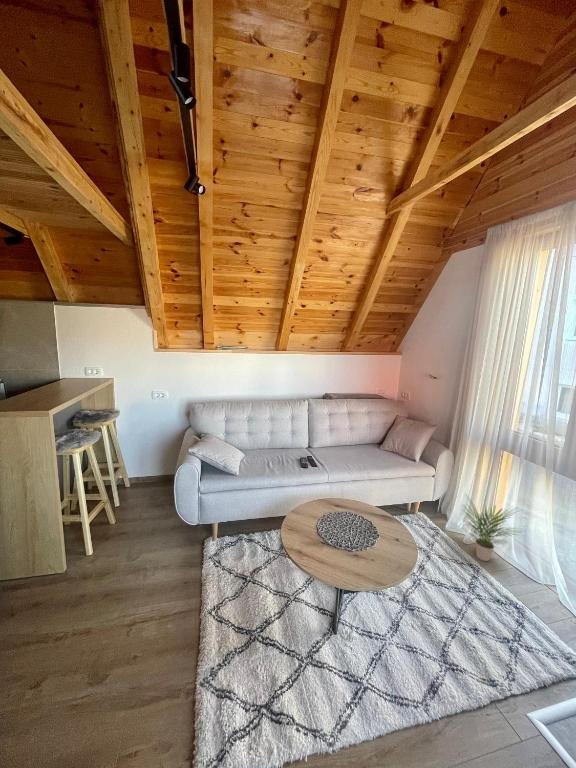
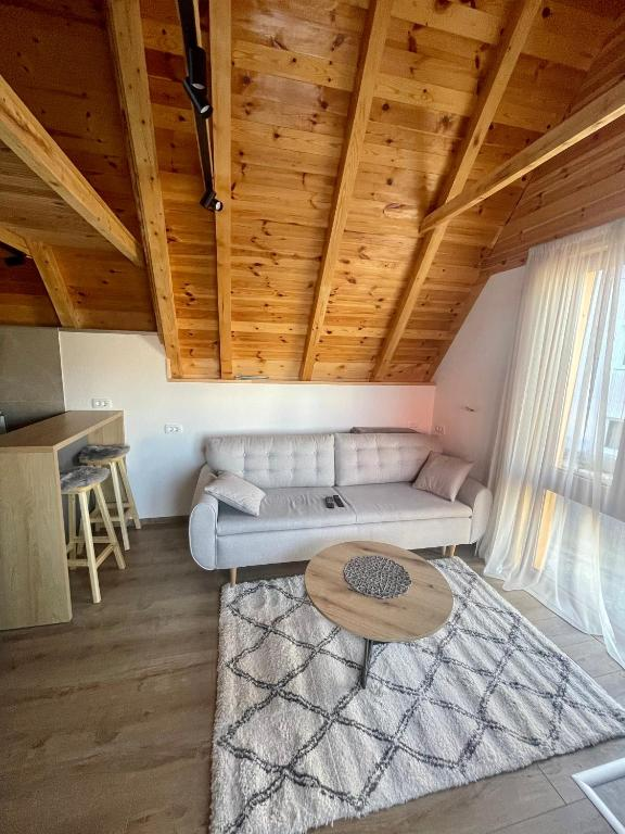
- potted plant [461,493,521,562]
